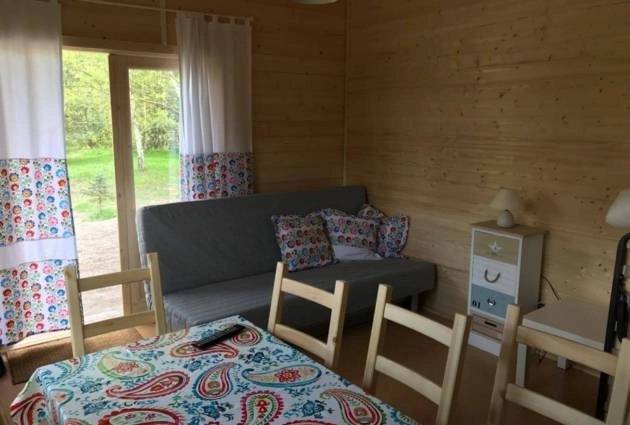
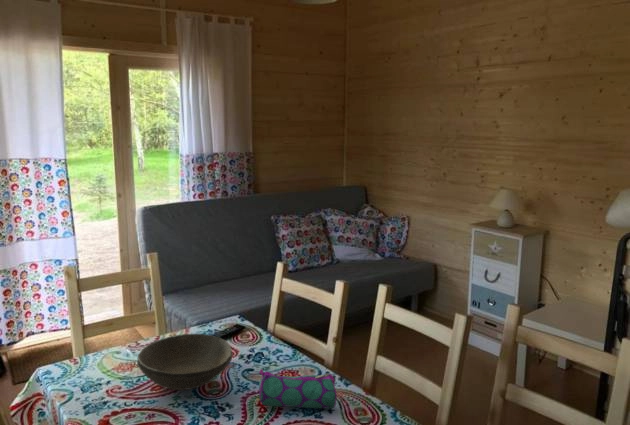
+ bowl [136,333,234,391]
+ pencil case [258,368,338,409]
